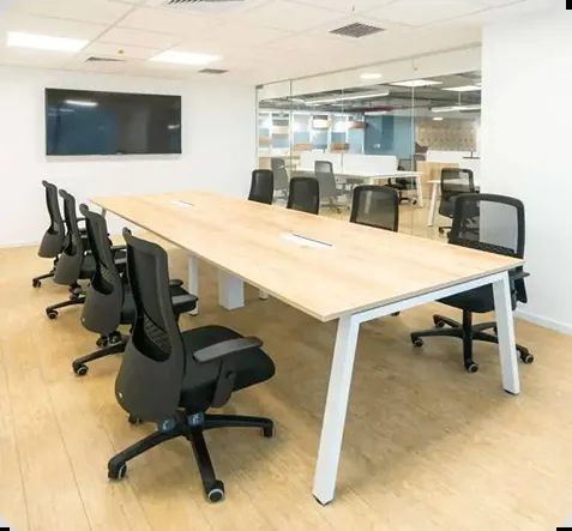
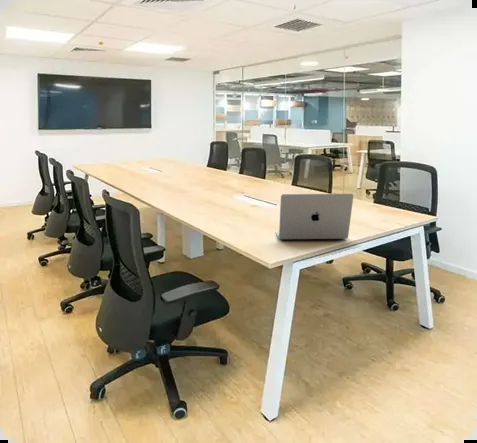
+ laptop [274,193,354,240]
